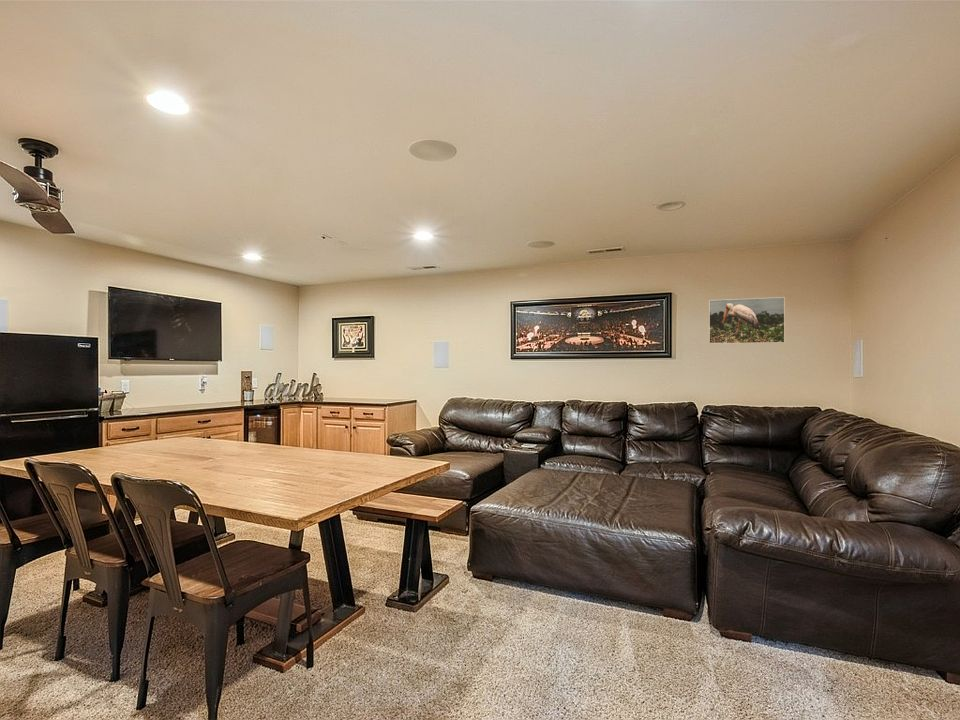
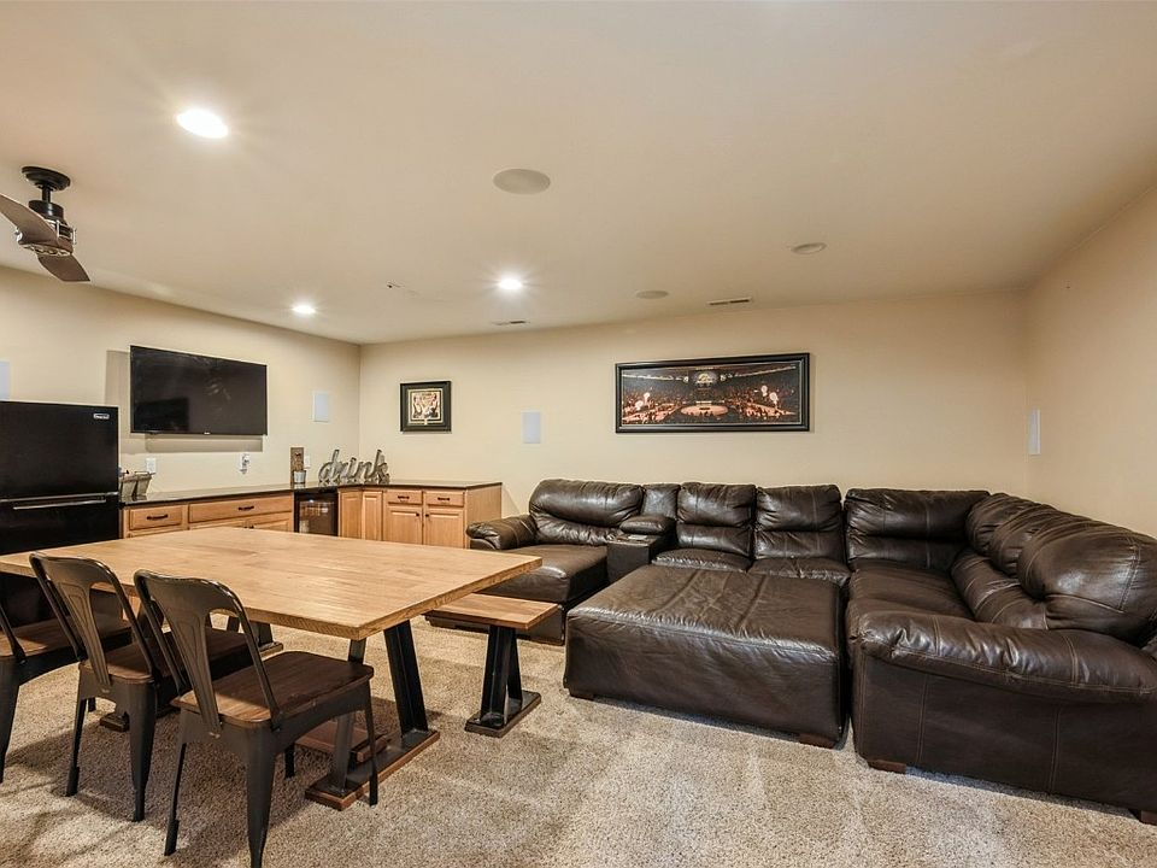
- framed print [708,296,786,345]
